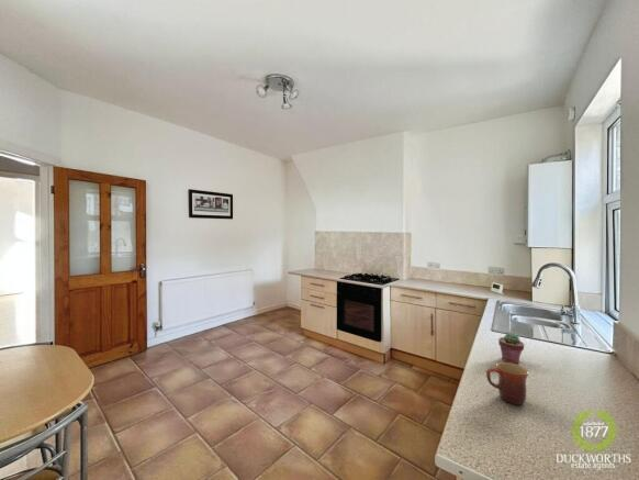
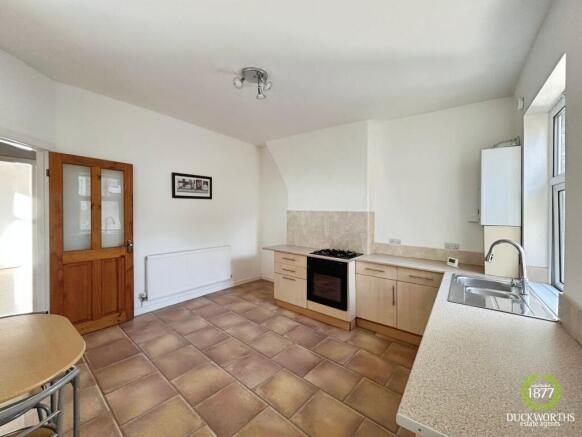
- potted succulent [497,332,525,365]
- mug [485,361,530,405]
